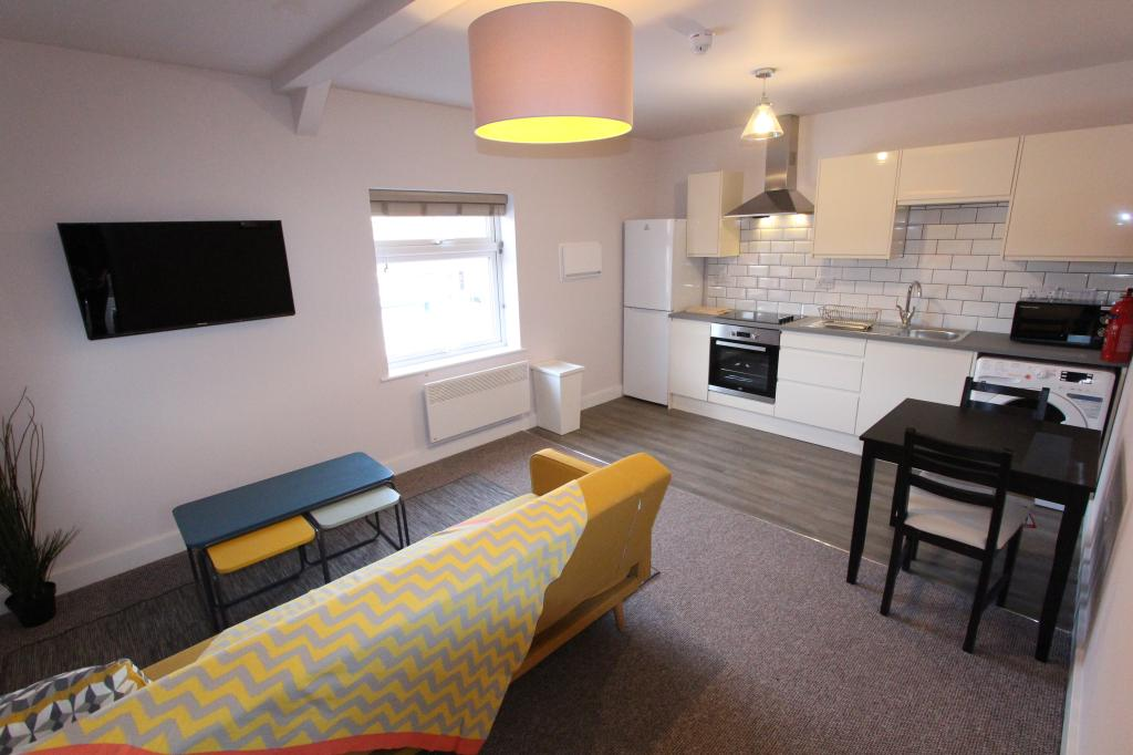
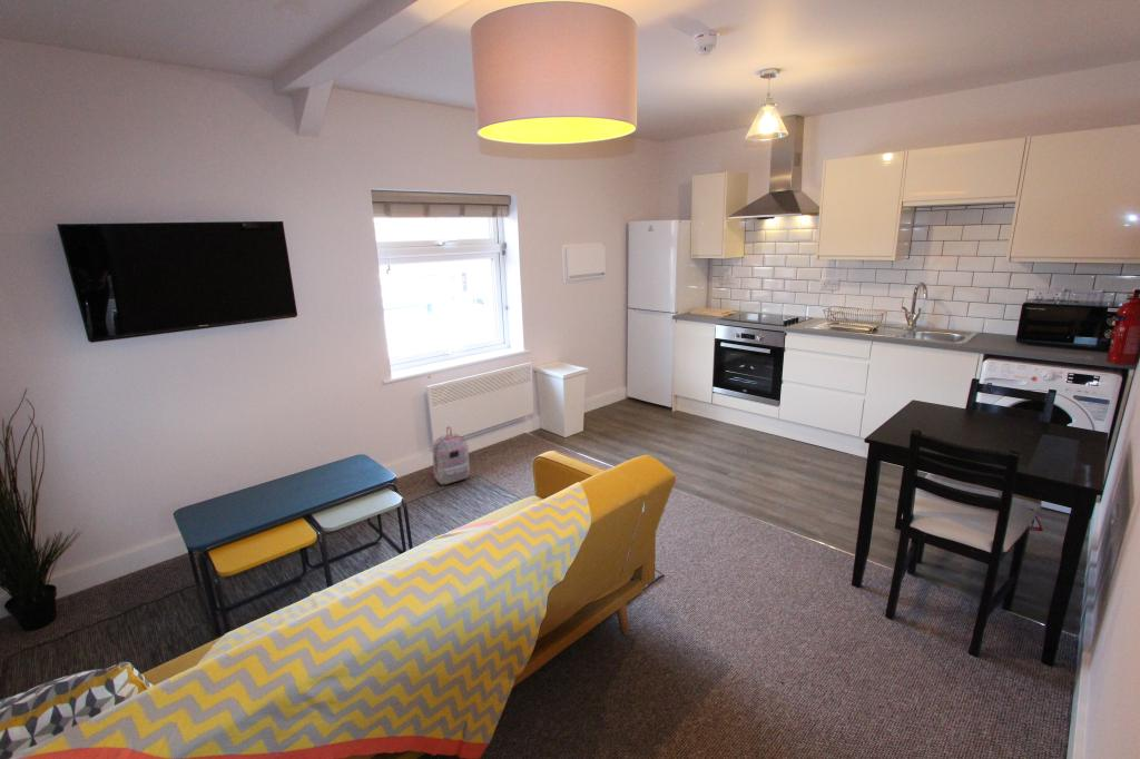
+ backpack [430,425,471,486]
